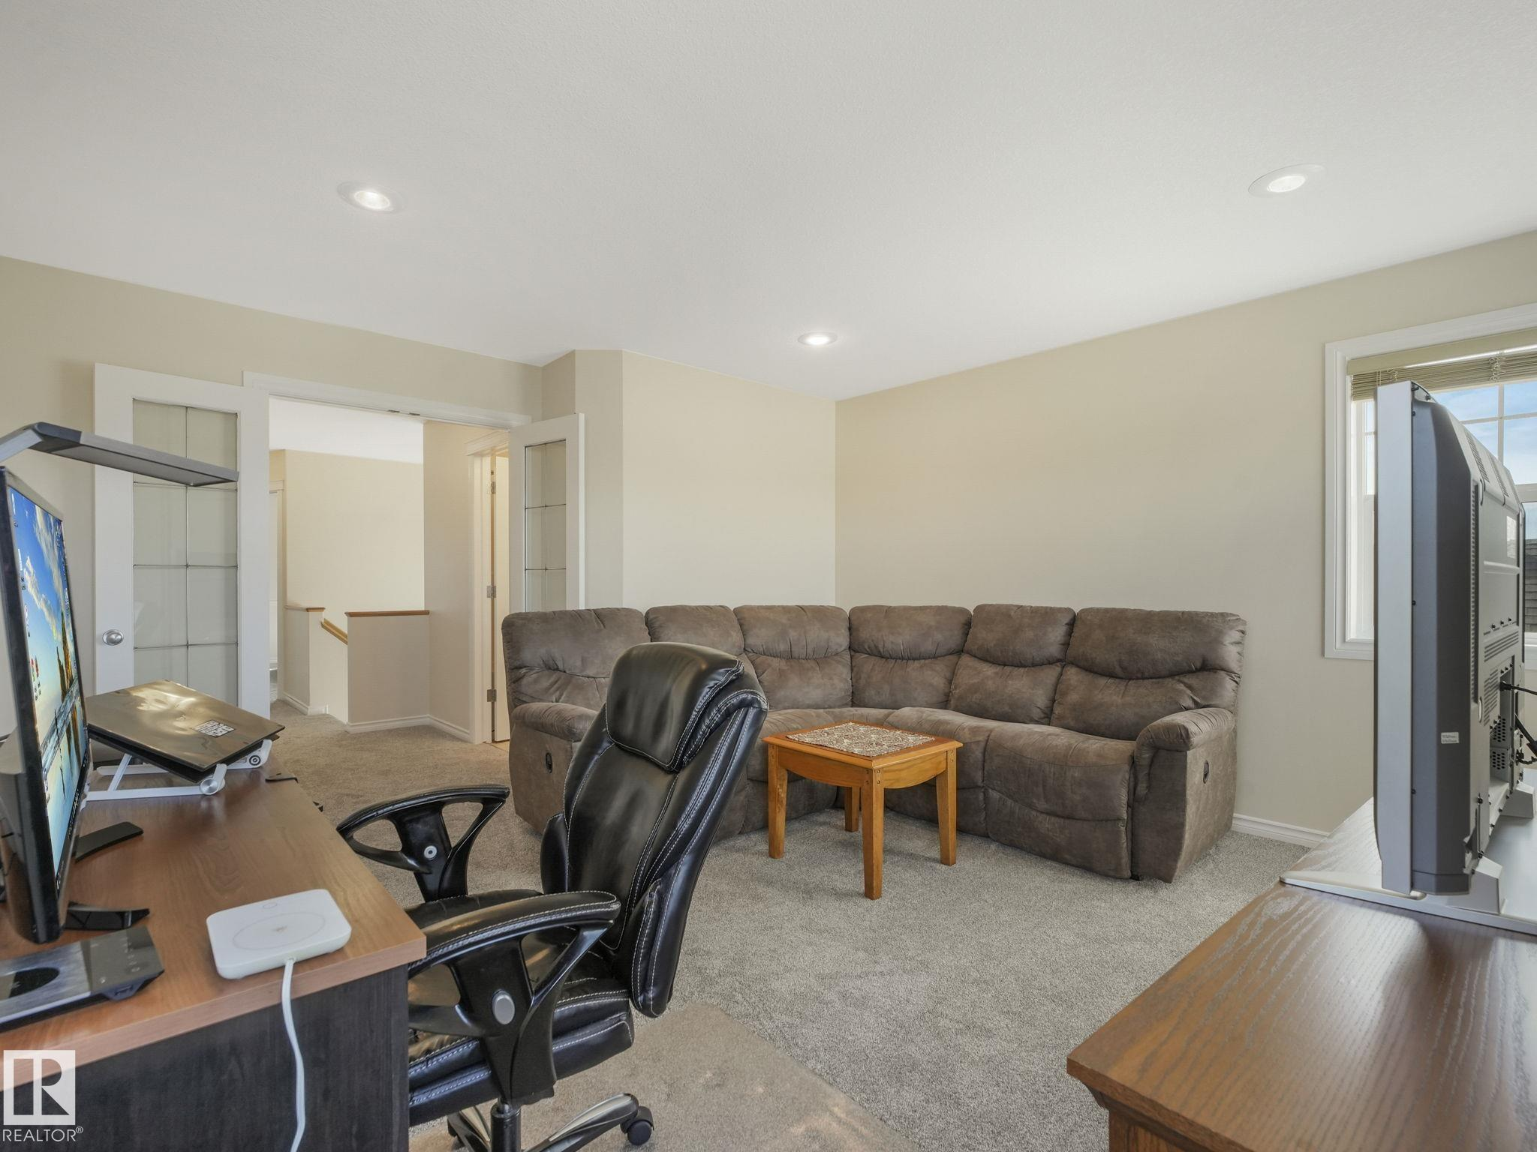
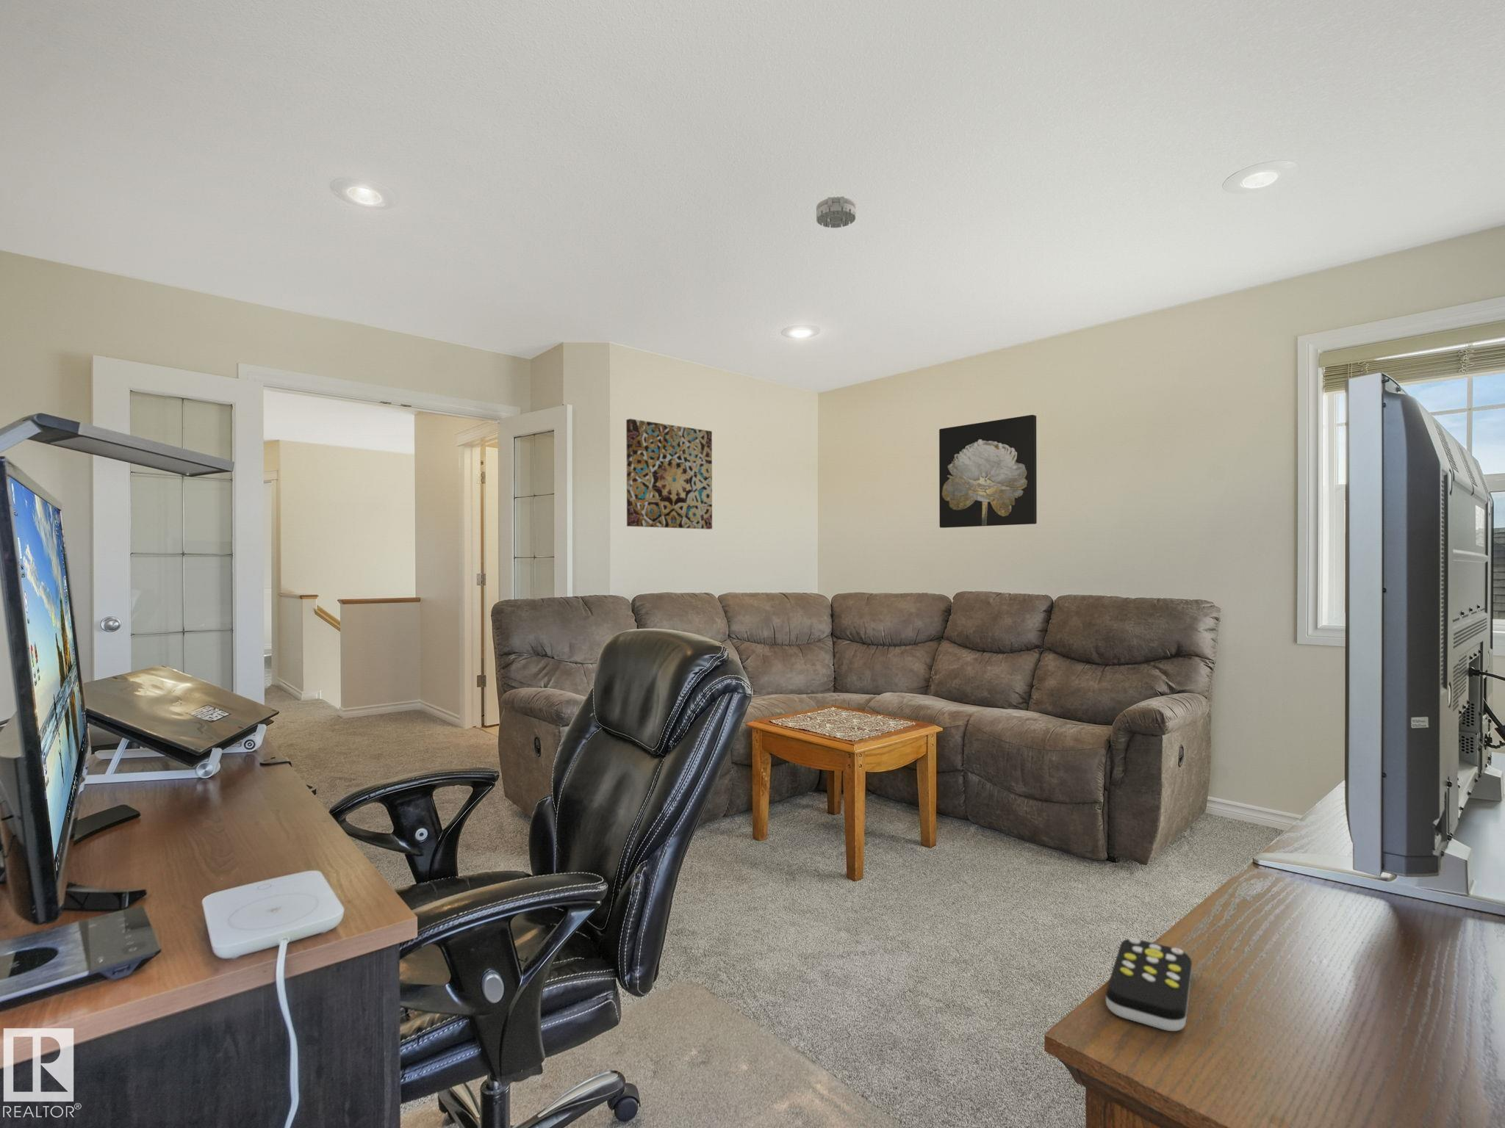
+ wall art [626,418,713,530]
+ remote control [1106,937,1192,1032]
+ smoke detector [815,196,856,229]
+ wall art [939,415,1038,528]
